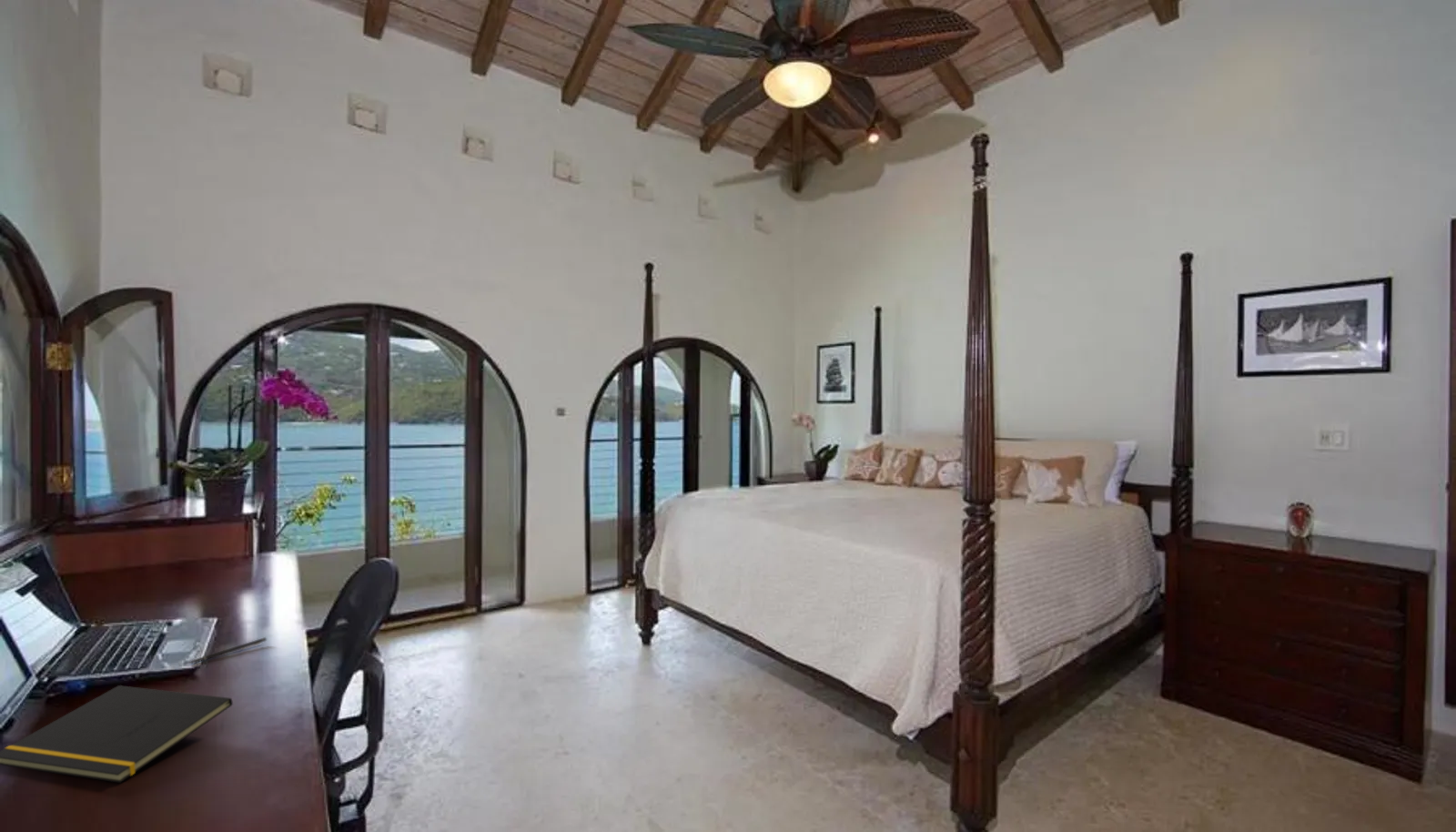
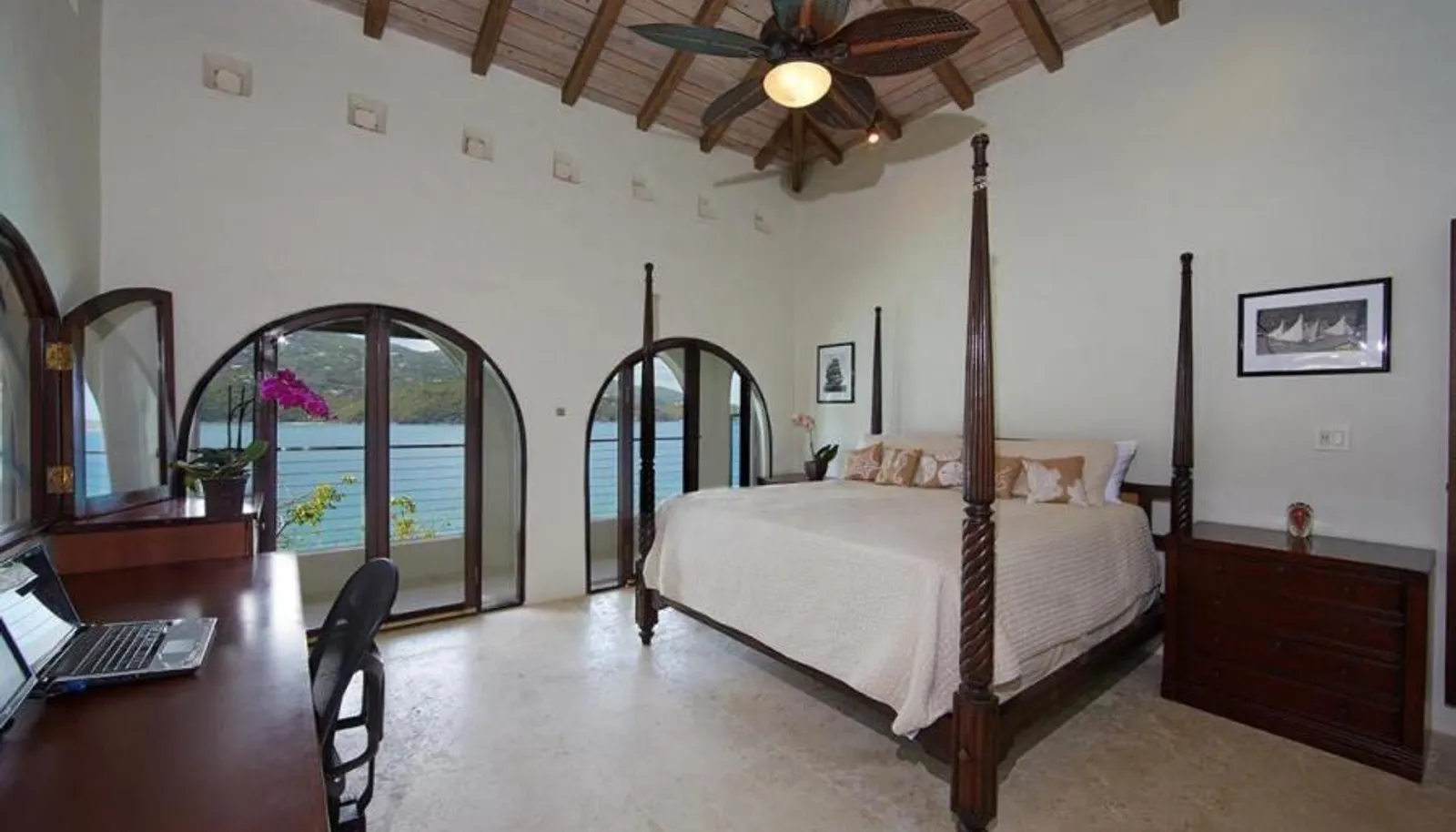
- notepad [0,685,234,784]
- pen [187,636,268,665]
